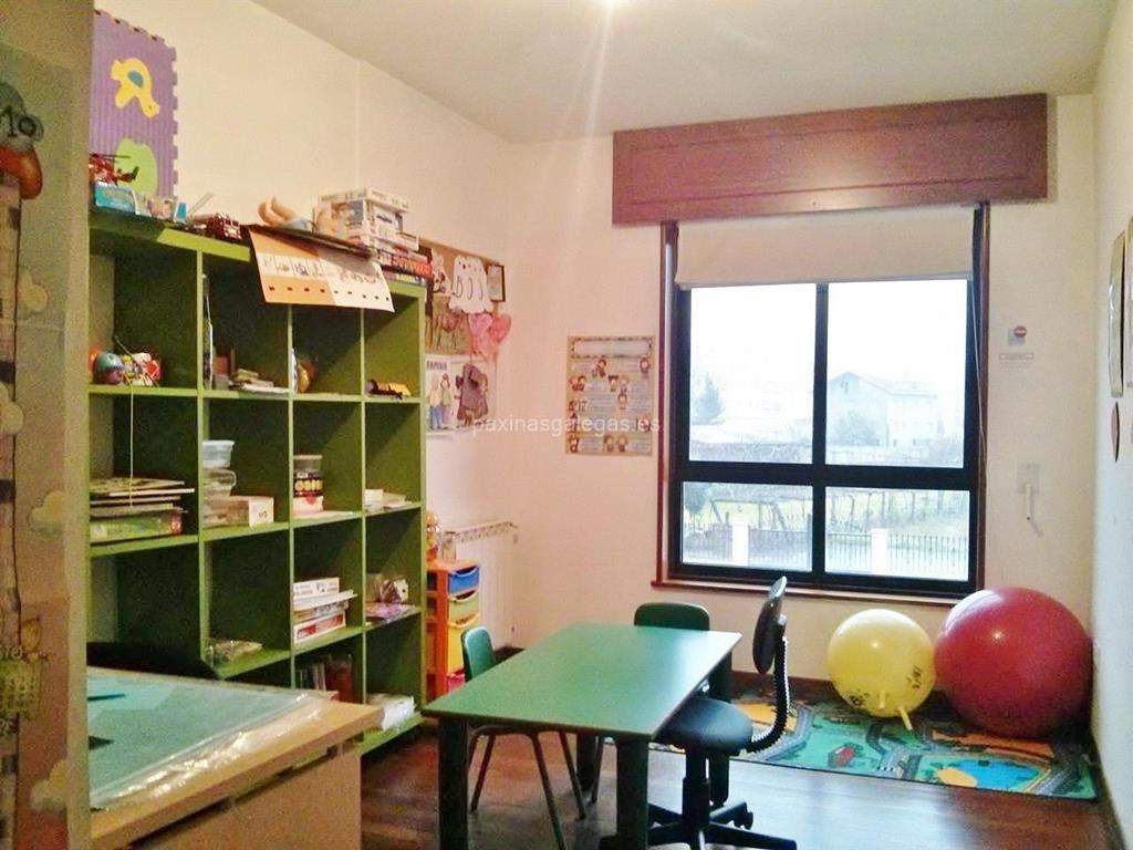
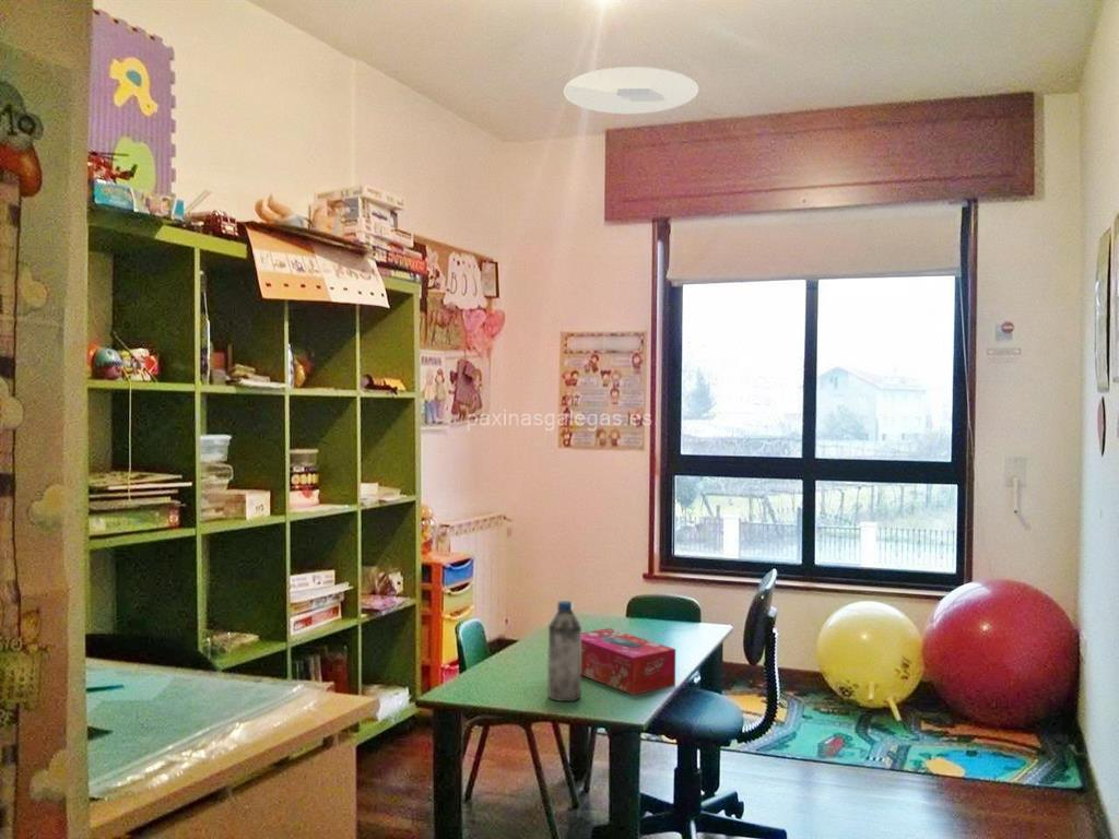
+ water bottle [546,600,582,702]
+ tissue box [581,627,676,696]
+ ceiling light [563,66,700,115]
